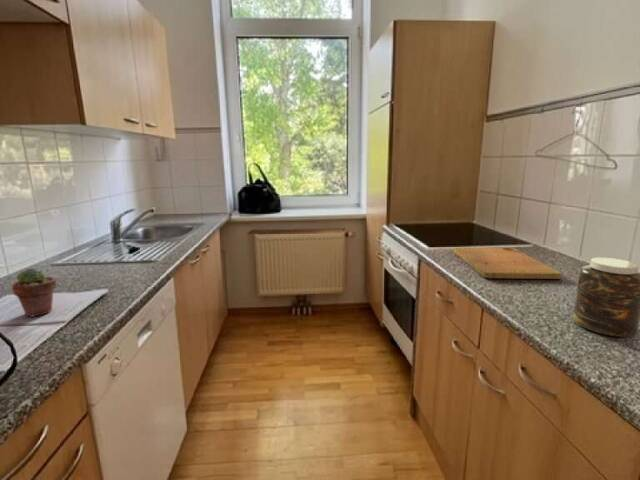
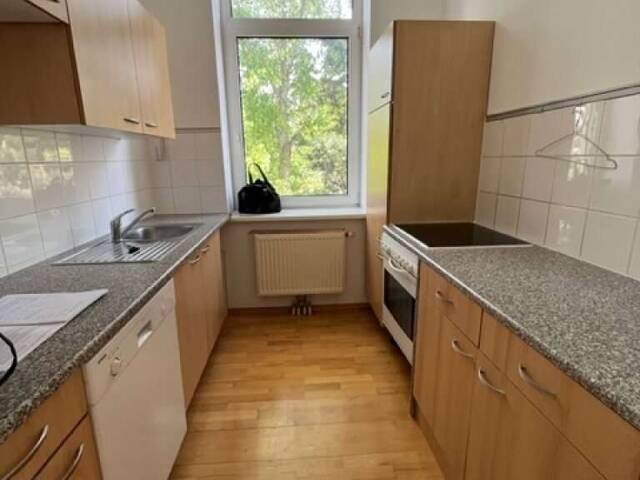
- cutting board [453,247,562,280]
- jar [572,257,640,338]
- potted succulent [11,267,57,318]
